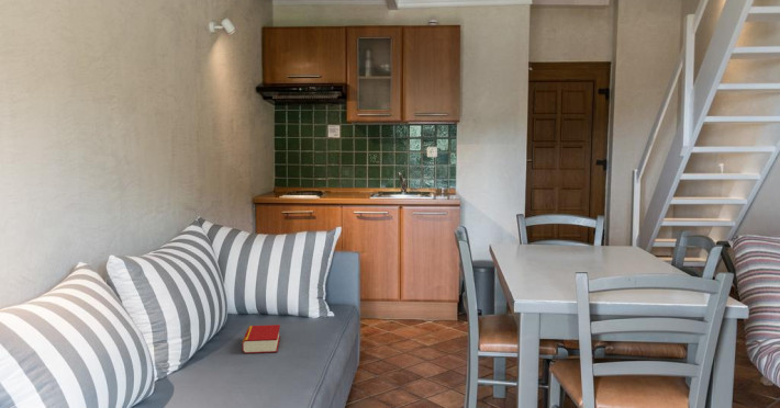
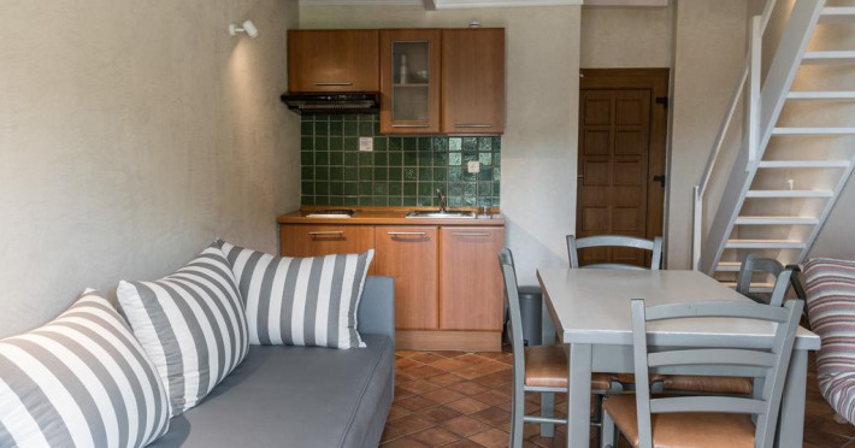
- book [241,324,281,354]
